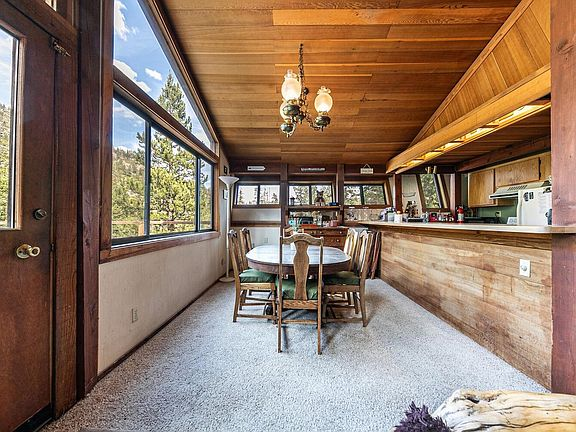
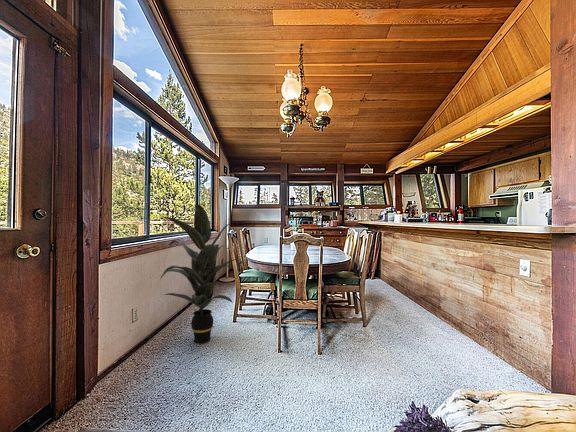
+ indoor plant [159,203,239,344]
